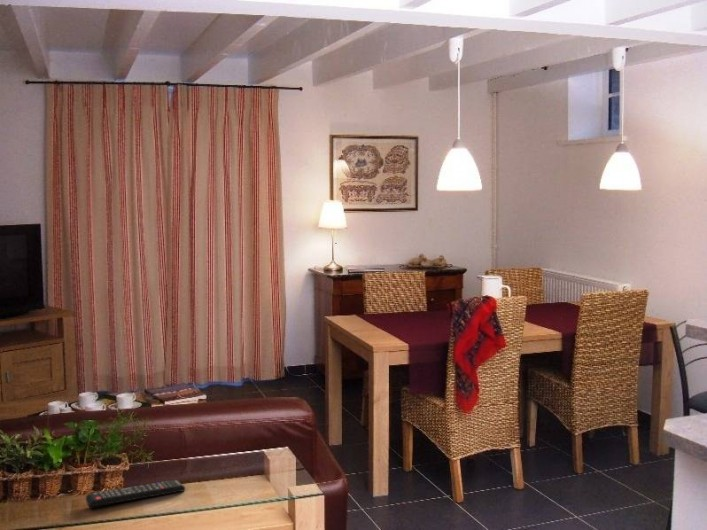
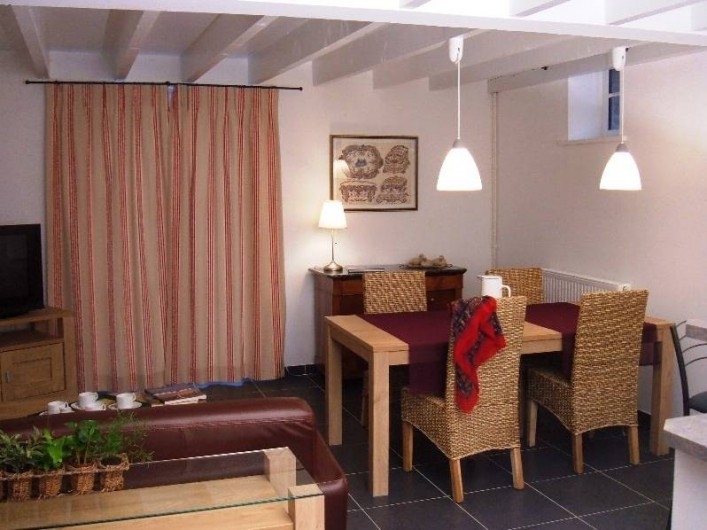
- remote control [85,479,186,508]
